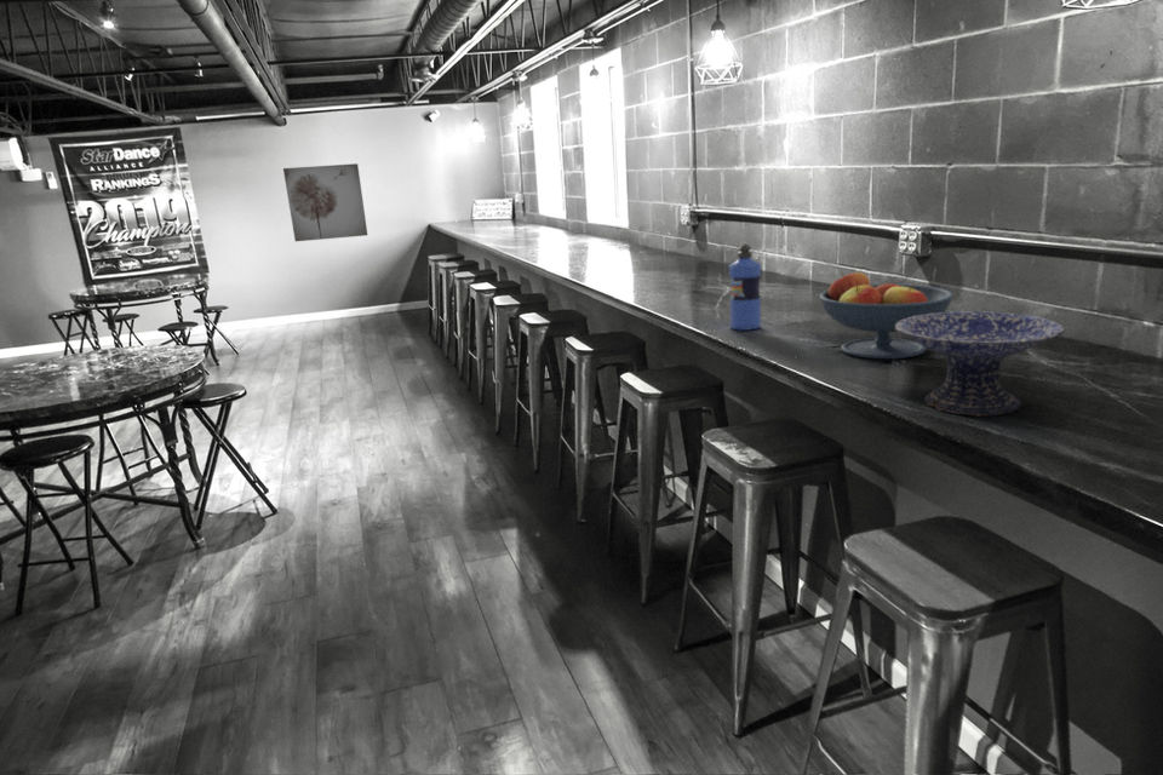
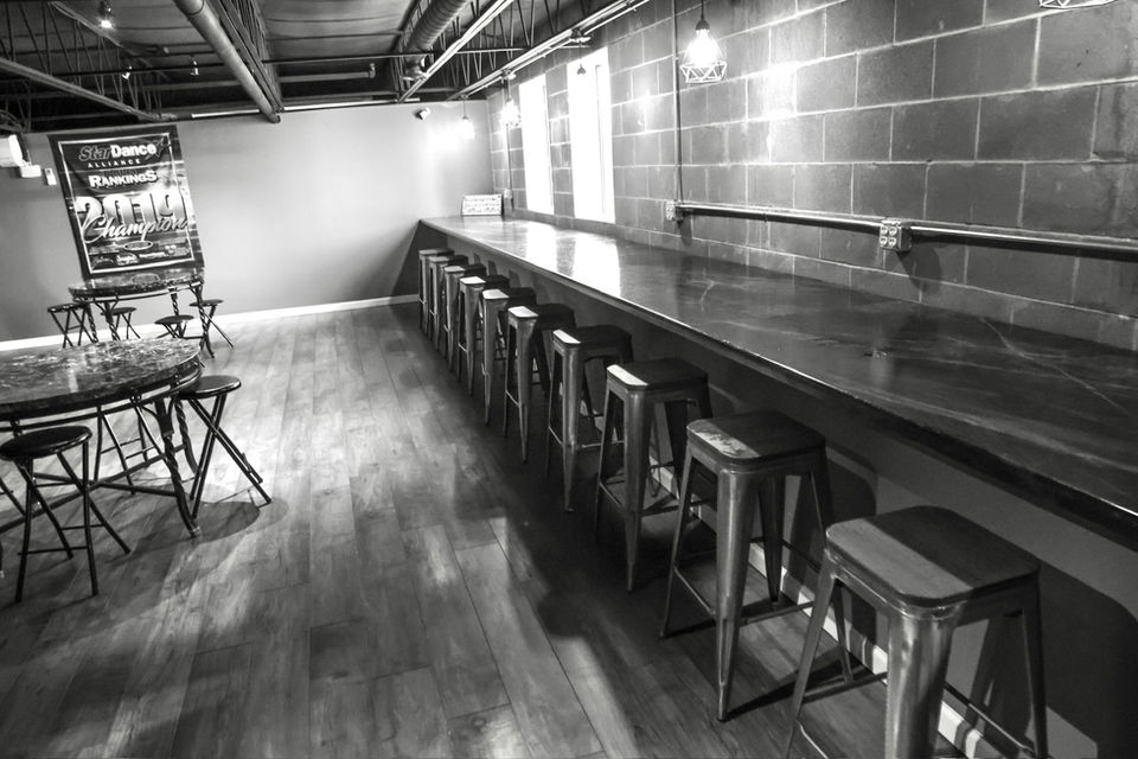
- wall art [282,162,368,242]
- fruit bowl [819,271,955,360]
- decorative bowl [895,310,1066,417]
- water bottle [728,243,762,332]
